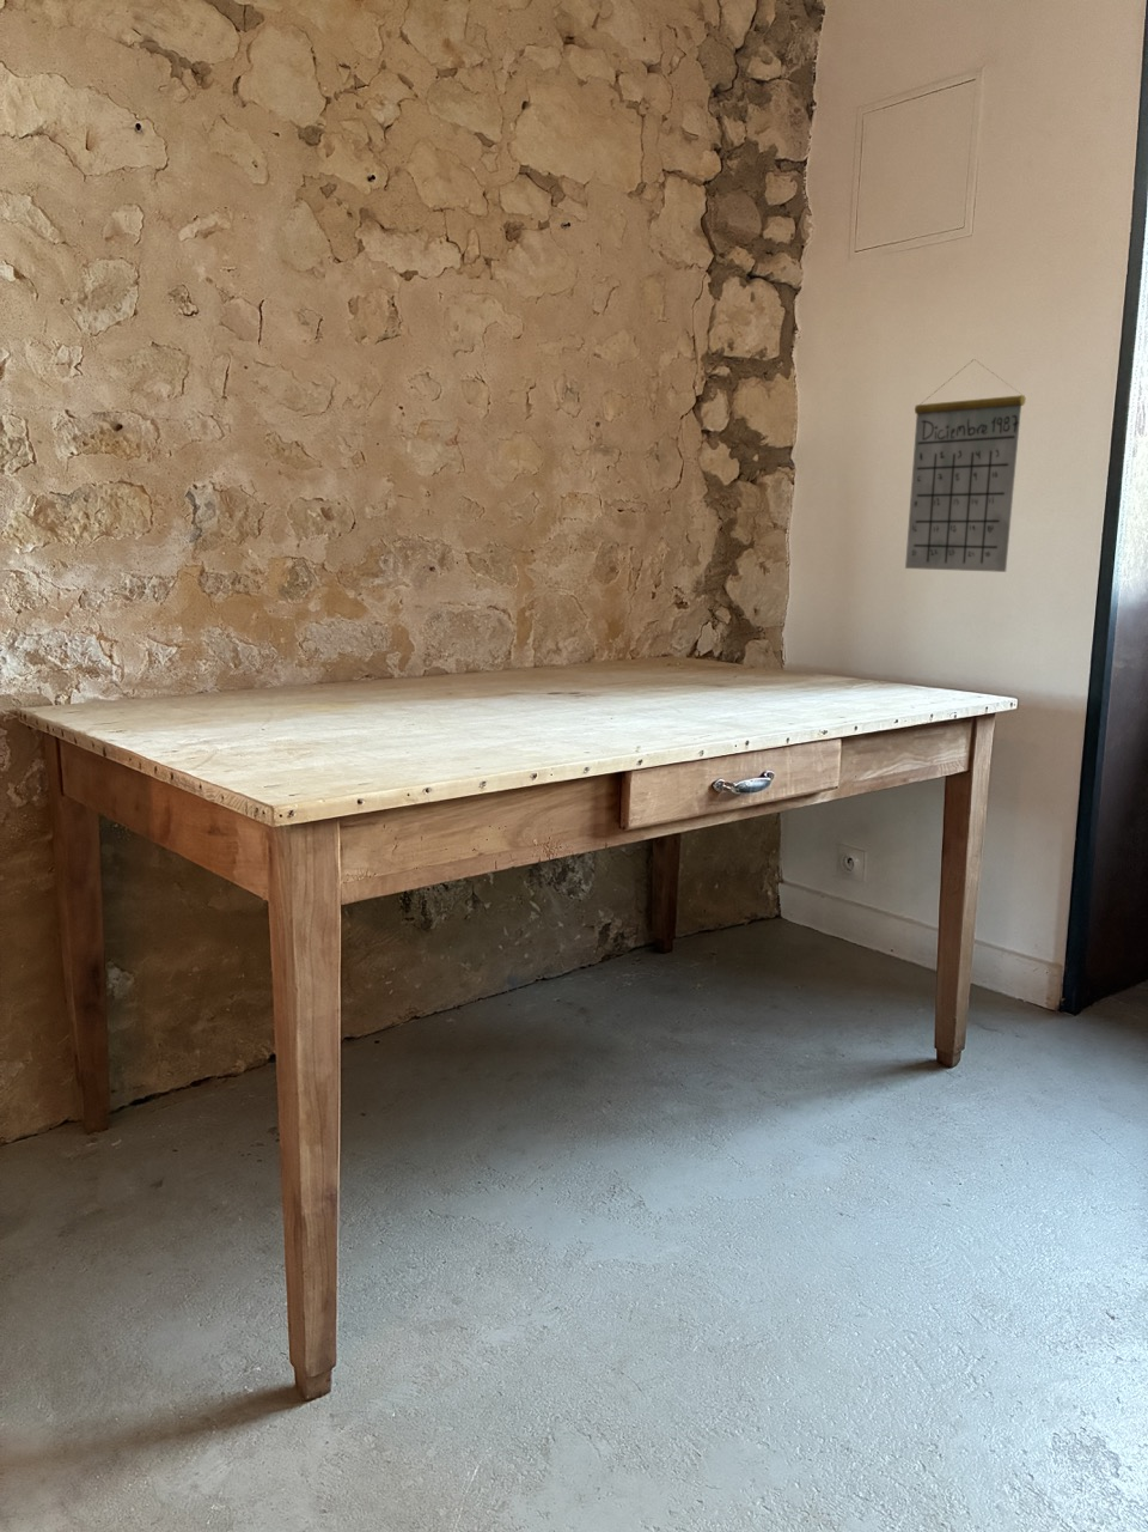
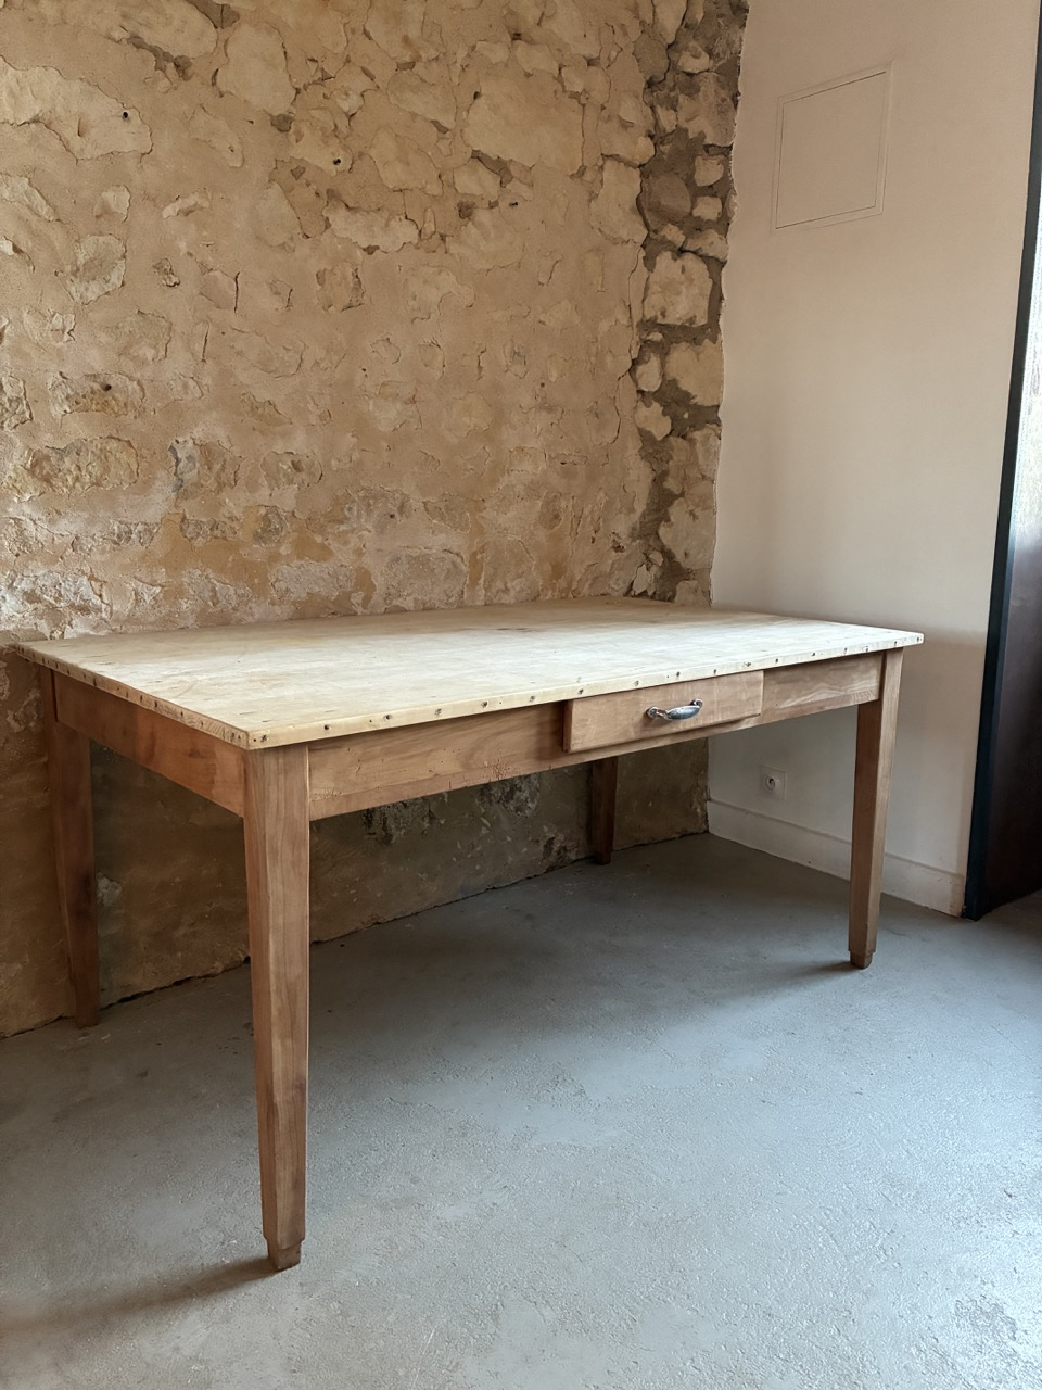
- calendar [904,358,1026,573]
